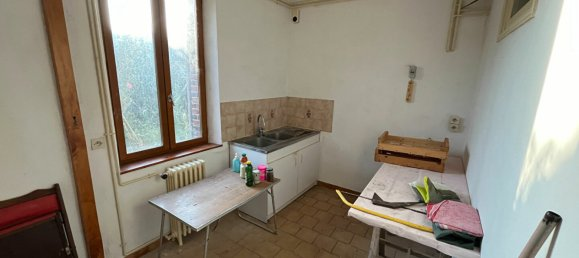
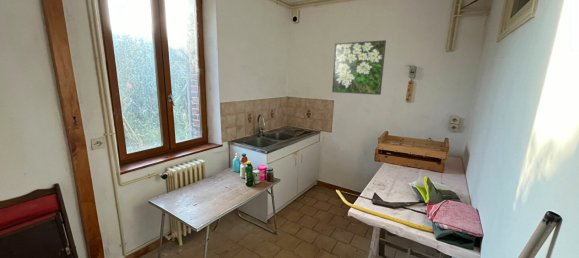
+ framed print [331,39,387,96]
